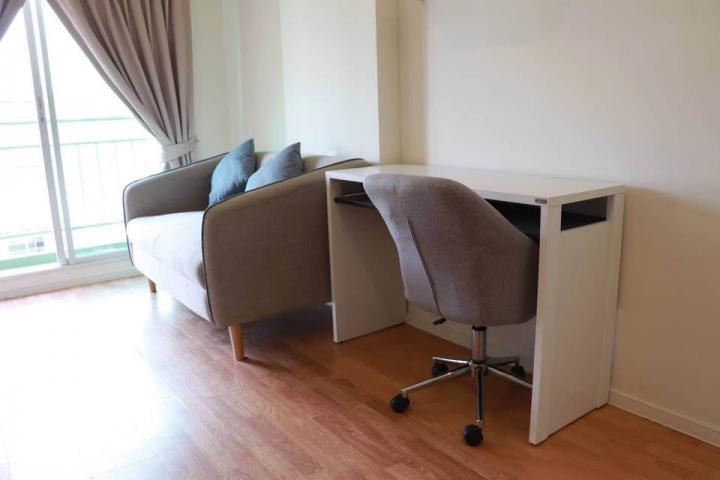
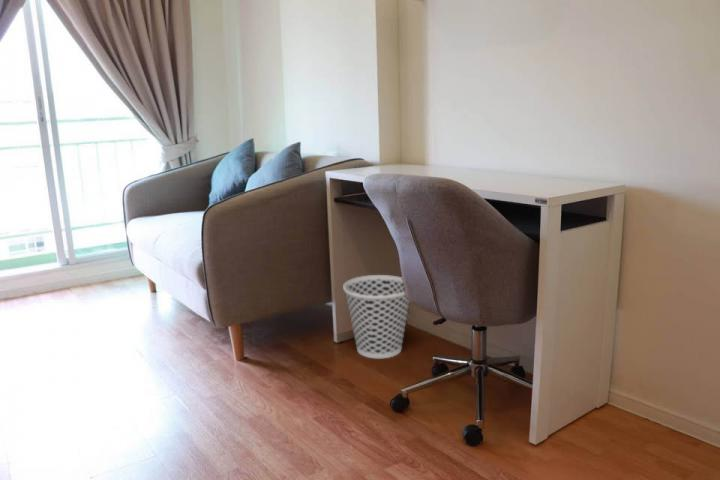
+ wastebasket [342,274,410,359]
